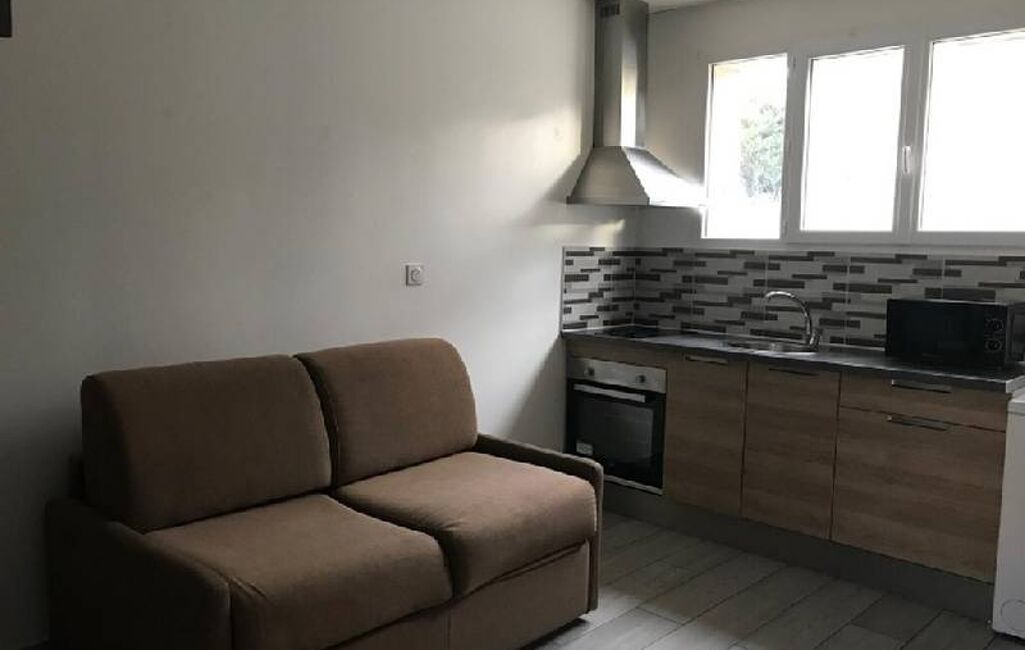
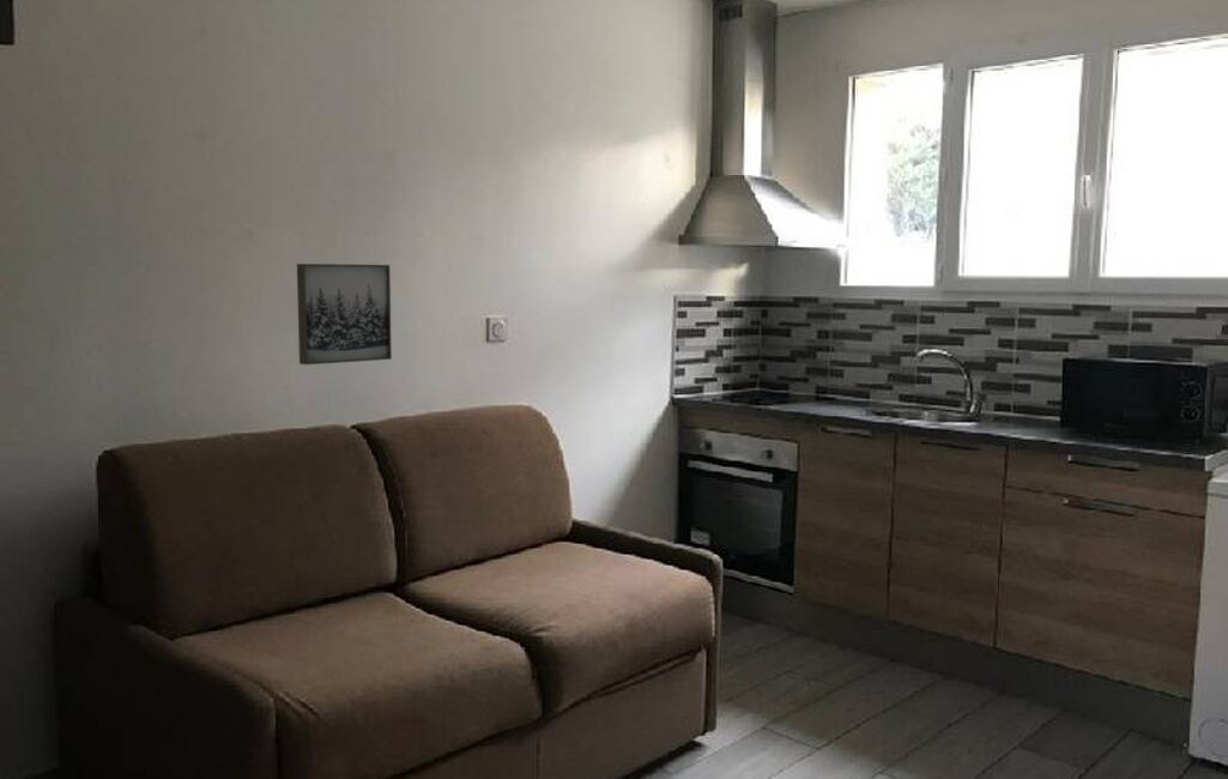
+ wall art [296,262,393,366]
